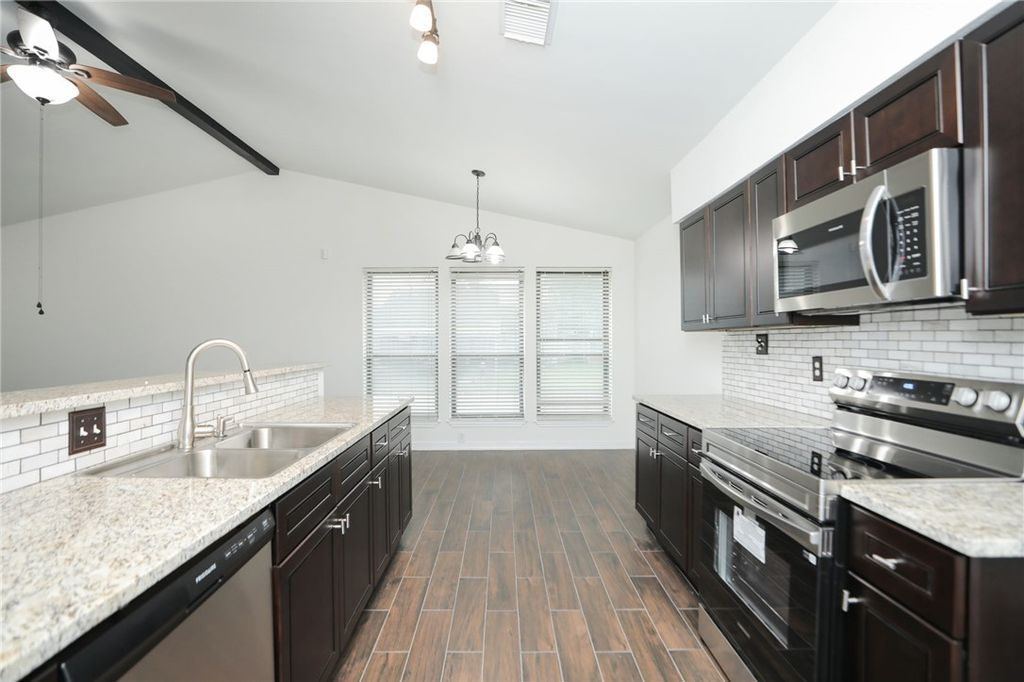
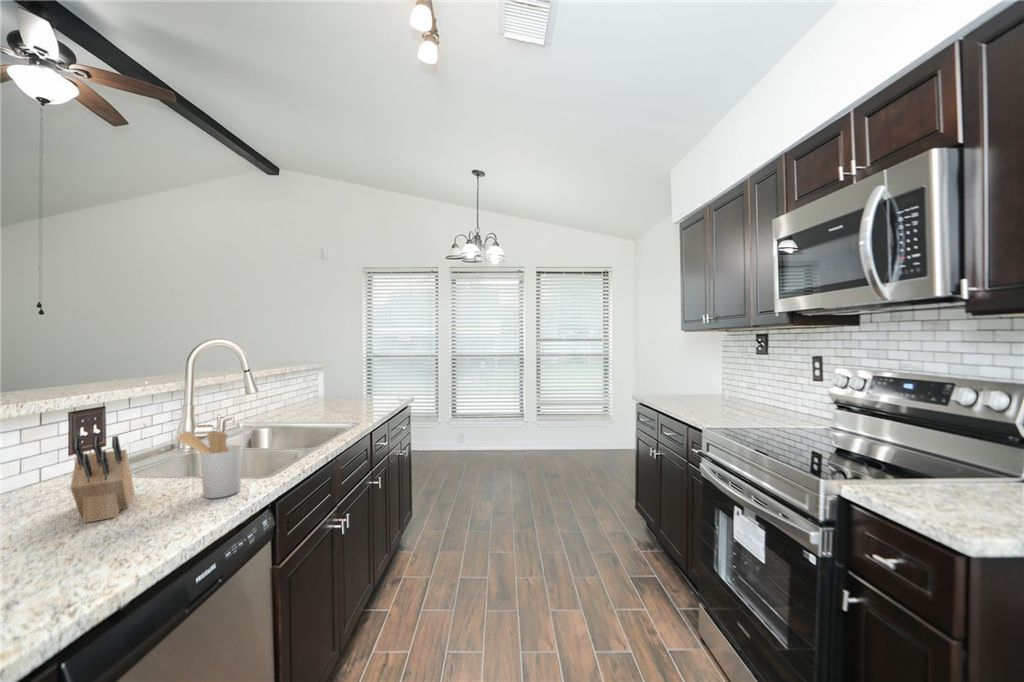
+ utensil holder [174,430,244,499]
+ knife block [69,435,136,524]
